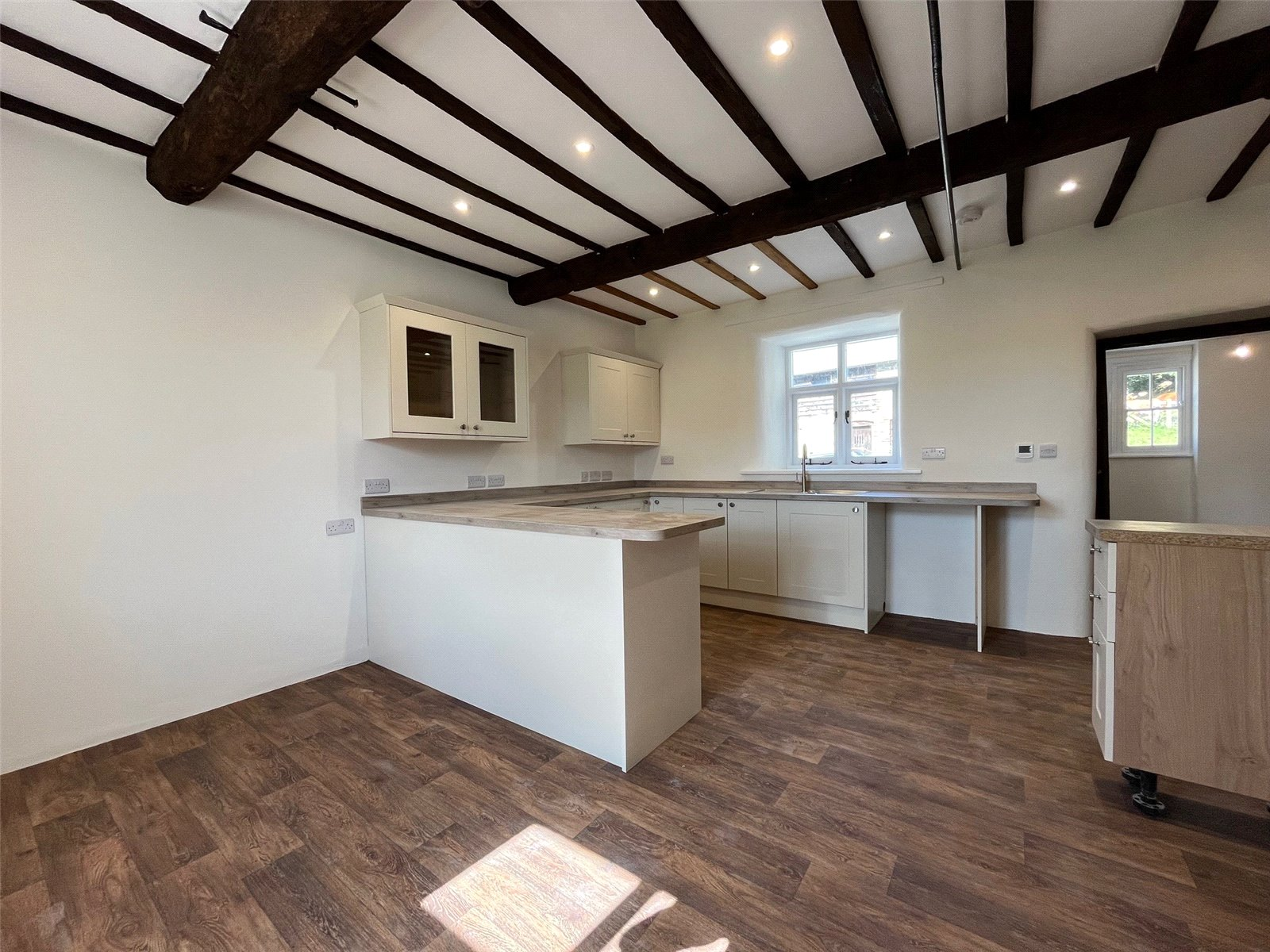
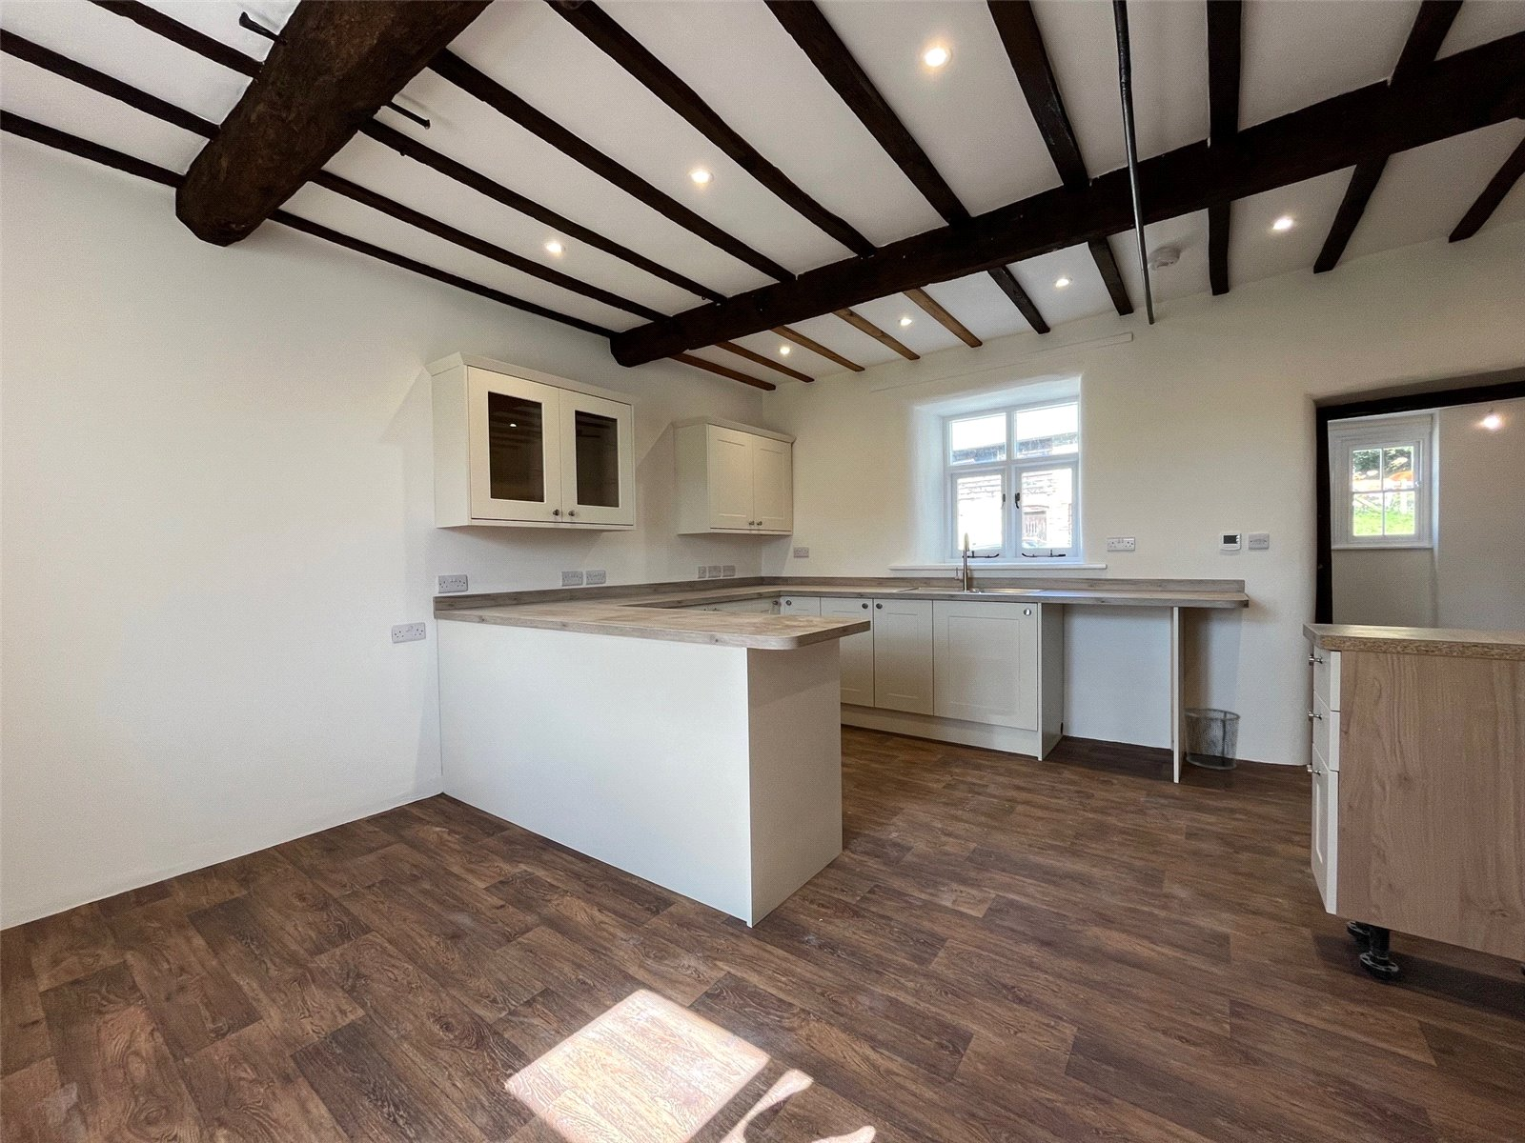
+ waste bin [1180,707,1242,771]
